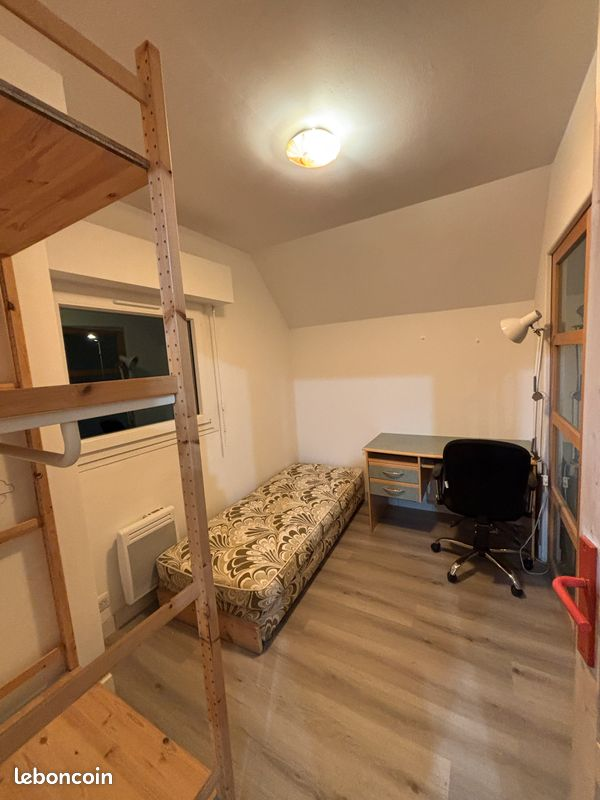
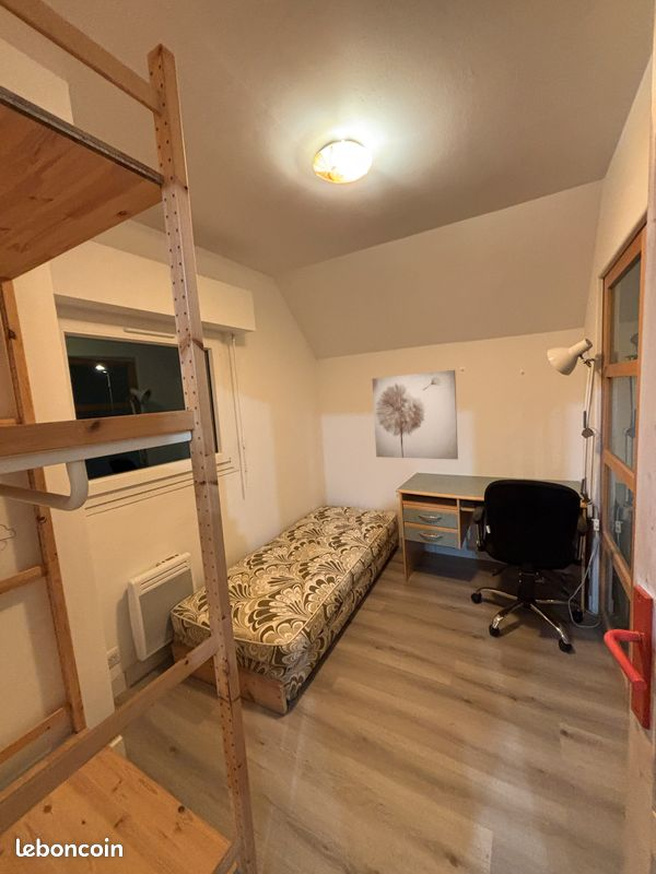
+ wall art [371,369,459,461]
